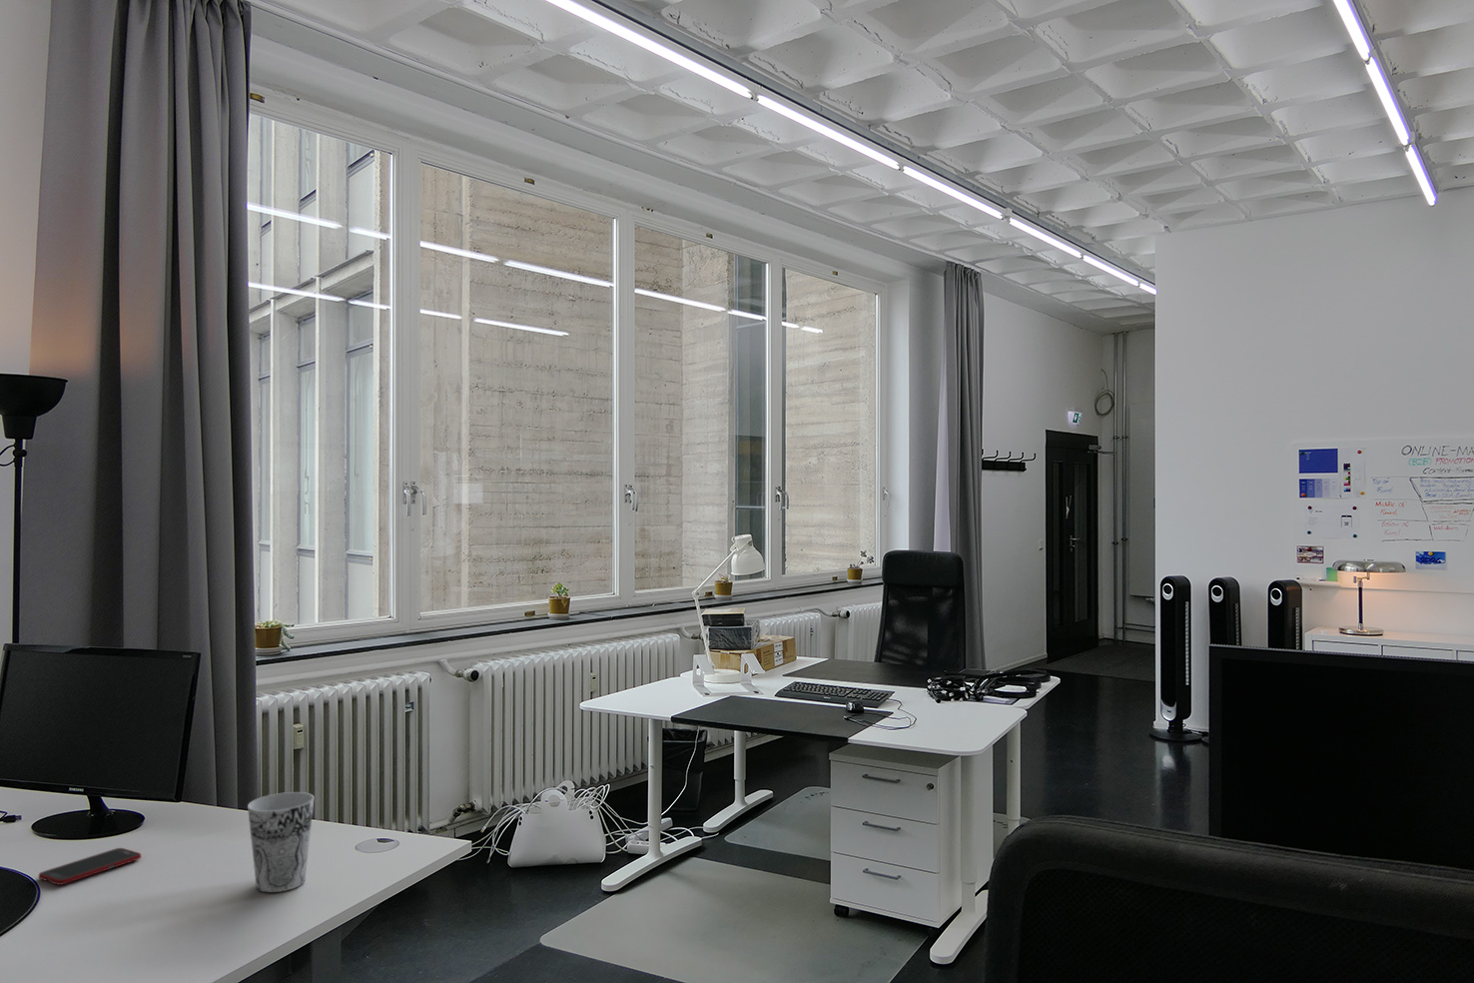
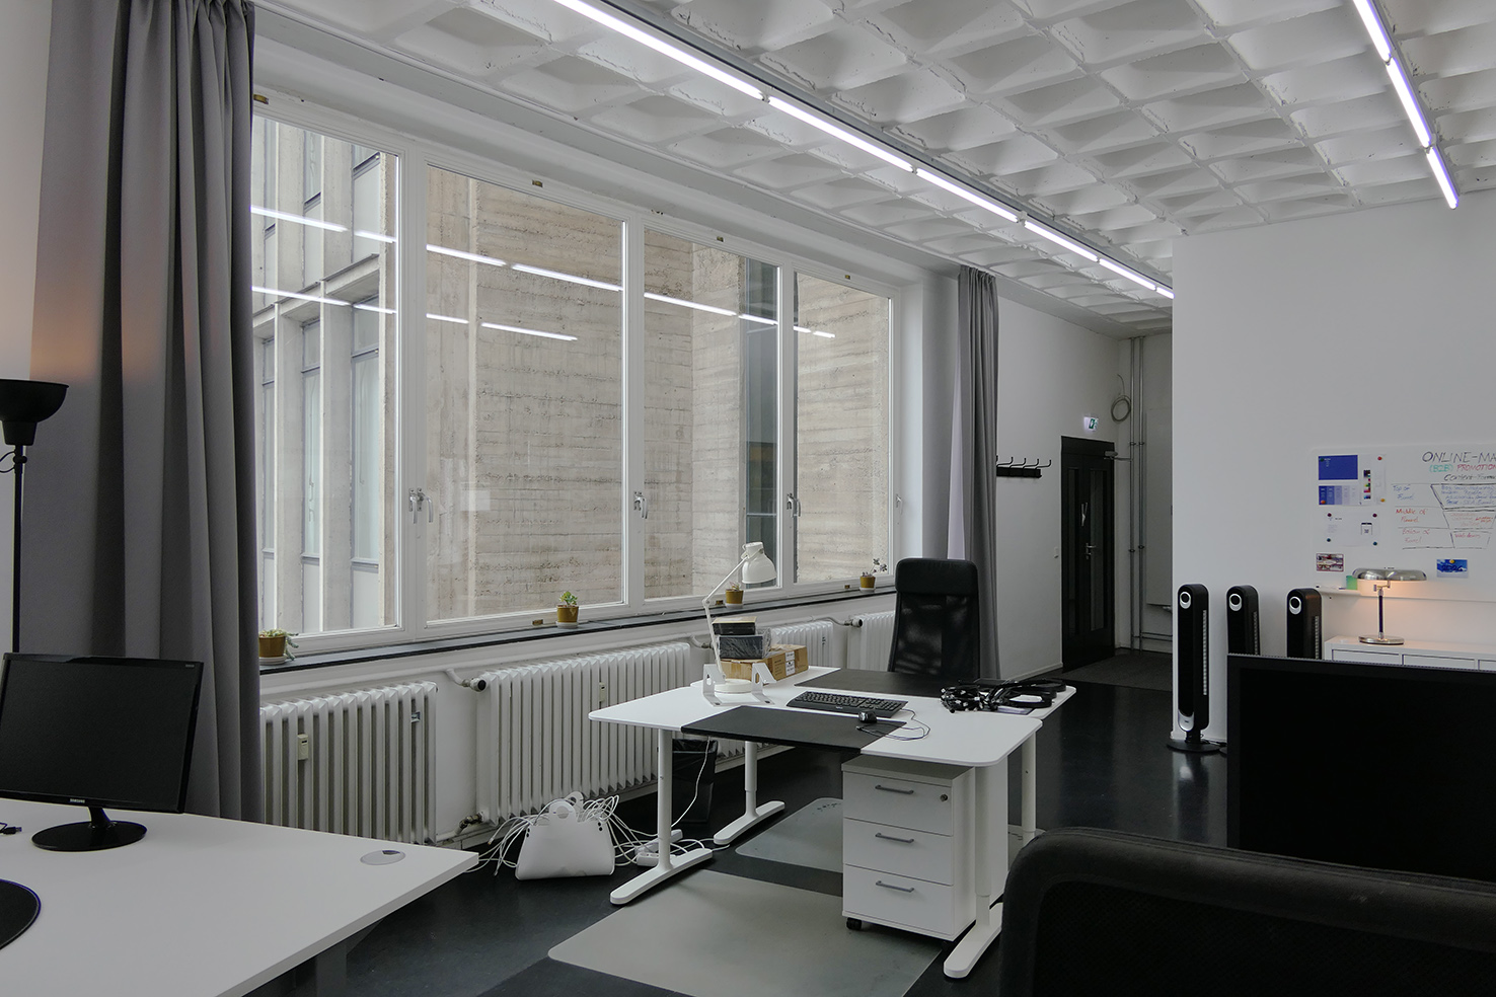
- cup [247,791,316,893]
- cell phone [38,847,141,886]
